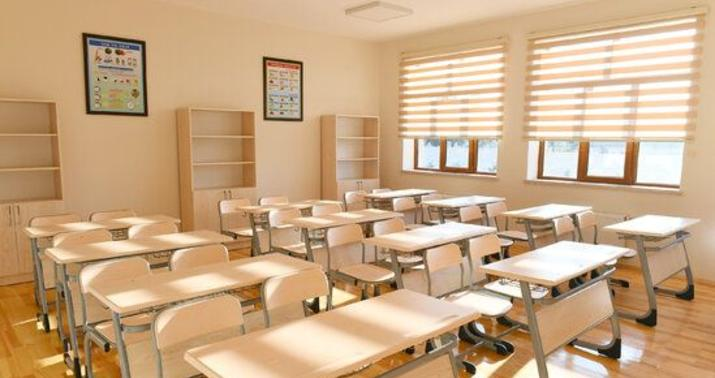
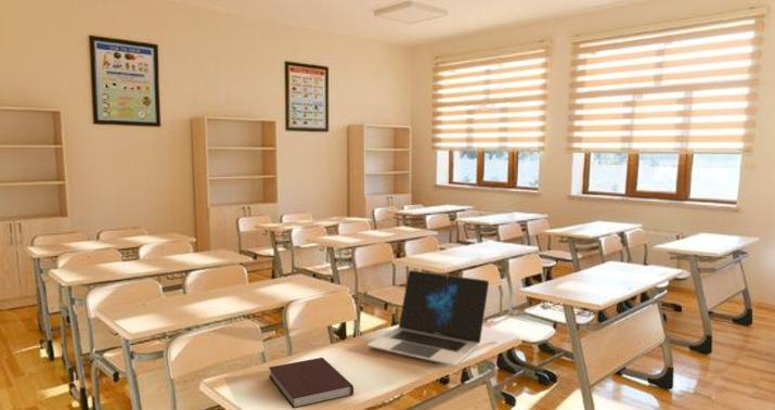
+ notebook [268,357,354,410]
+ laptop [366,269,490,367]
